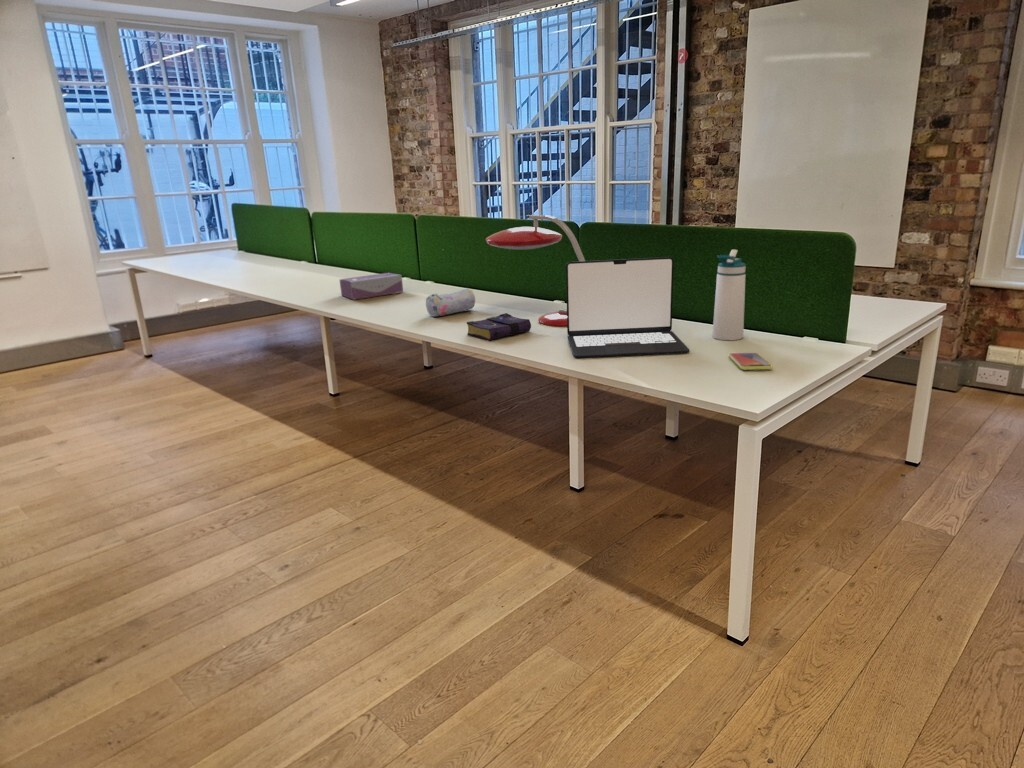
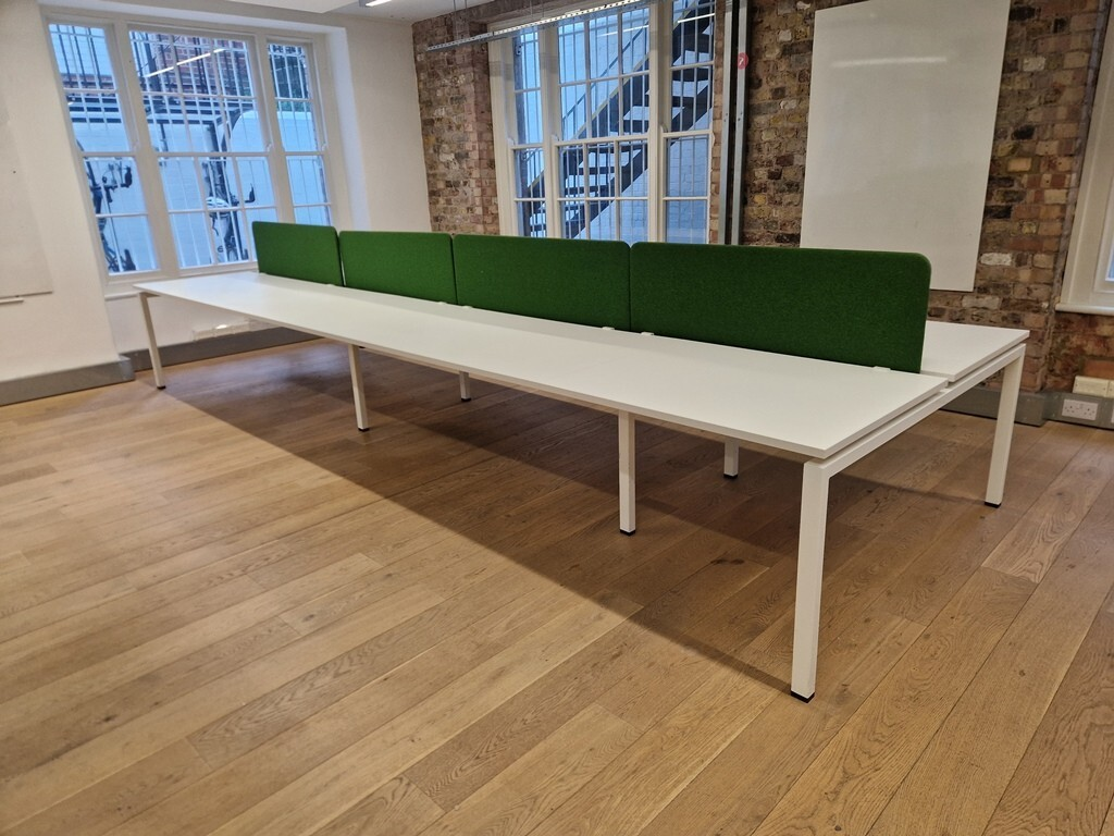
- pencil case [425,287,476,318]
- desk lamp [485,214,586,328]
- laptop [565,256,691,359]
- smartphone [728,352,773,372]
- tissue box [339,272,404,301]
- book [465,312,532,342]
- water bottle [711,249,747,341]
